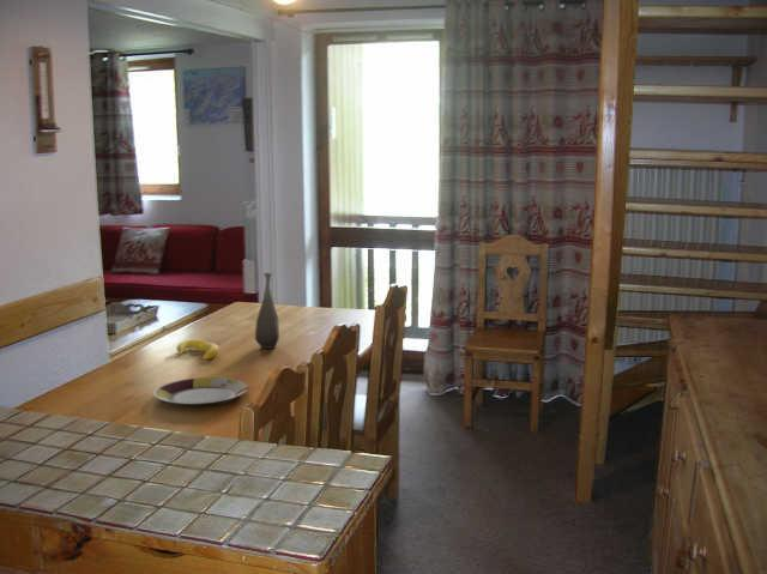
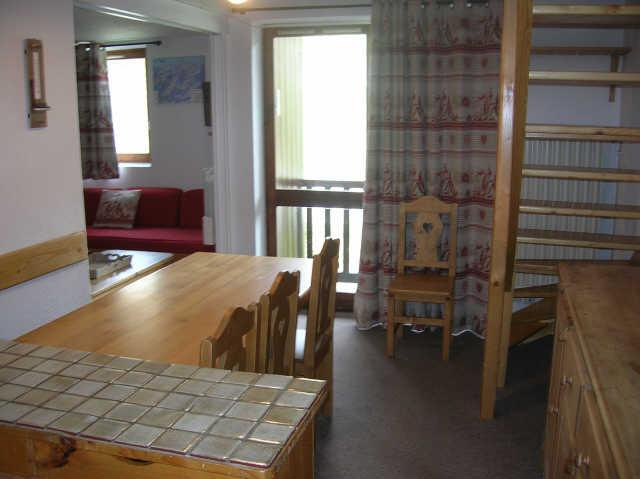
- banana [175,338,221,361]
- plate [152,376,249,409]
- bottle [254,272,280,350]
